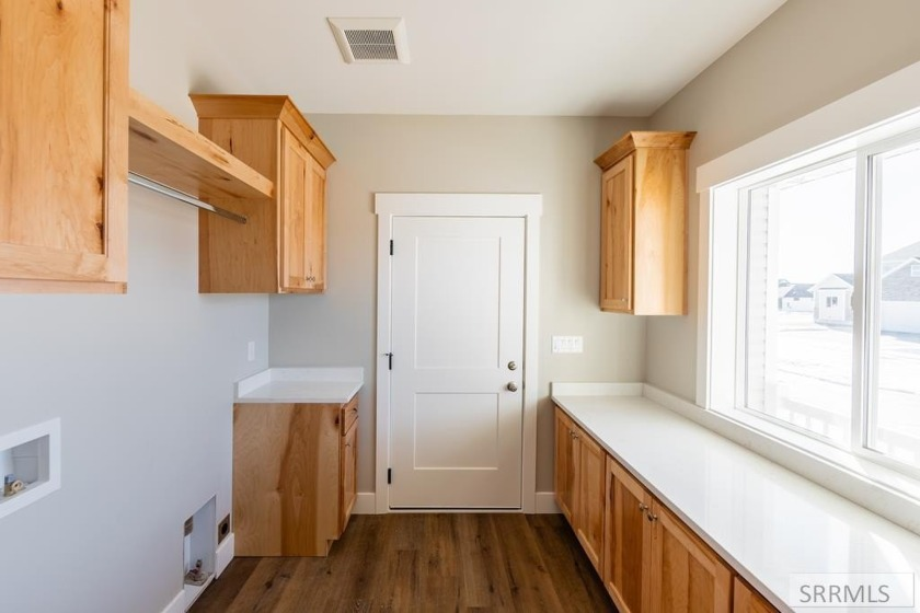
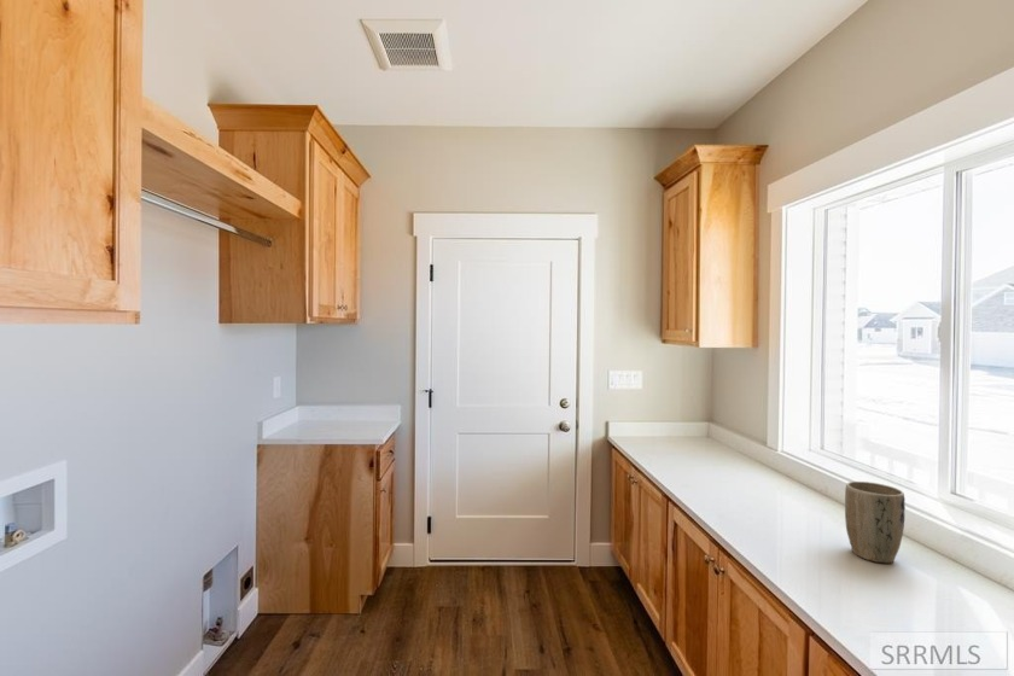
+ plant pot [844,480,907,565]
